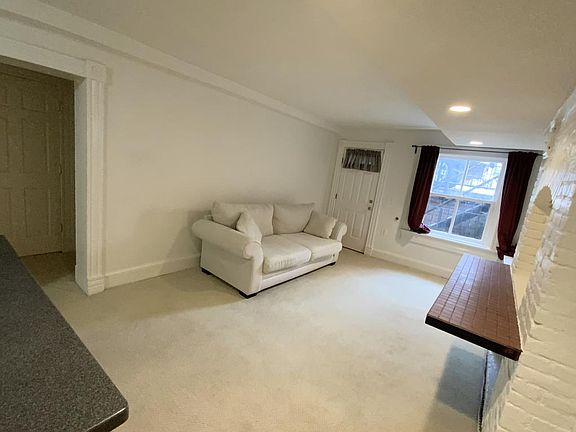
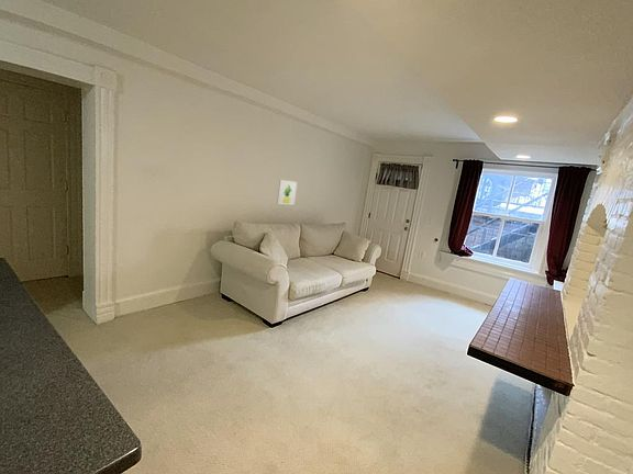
+ wall art [276,179,298,205]
